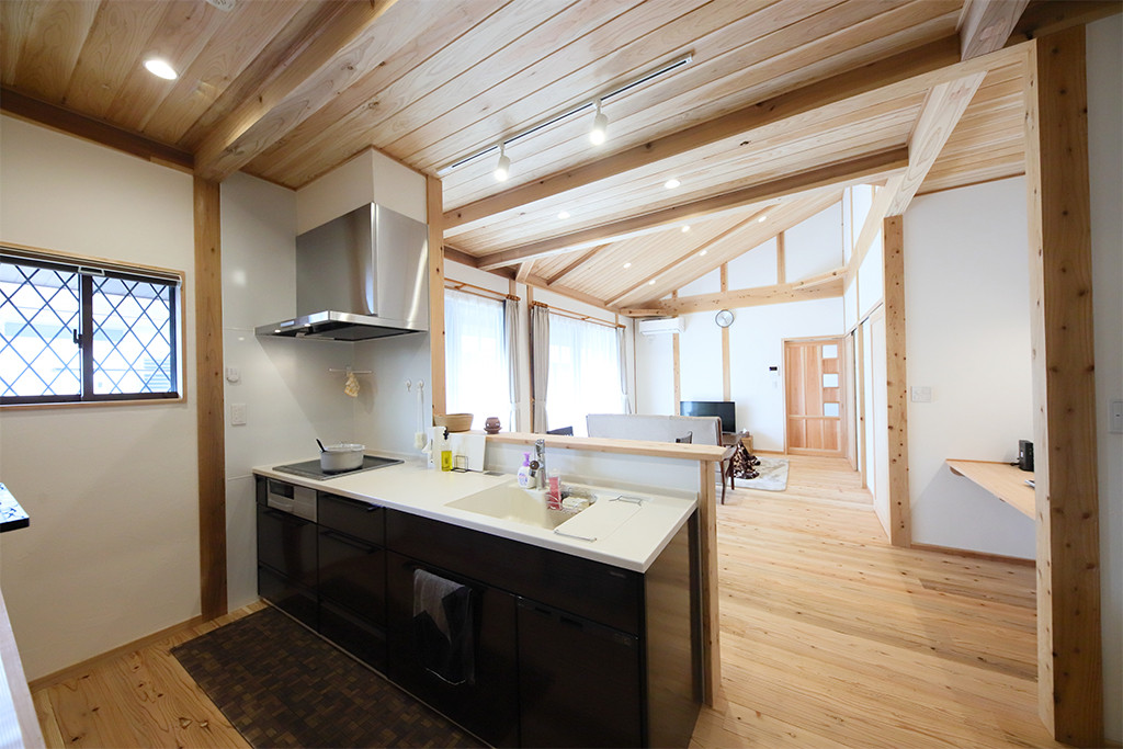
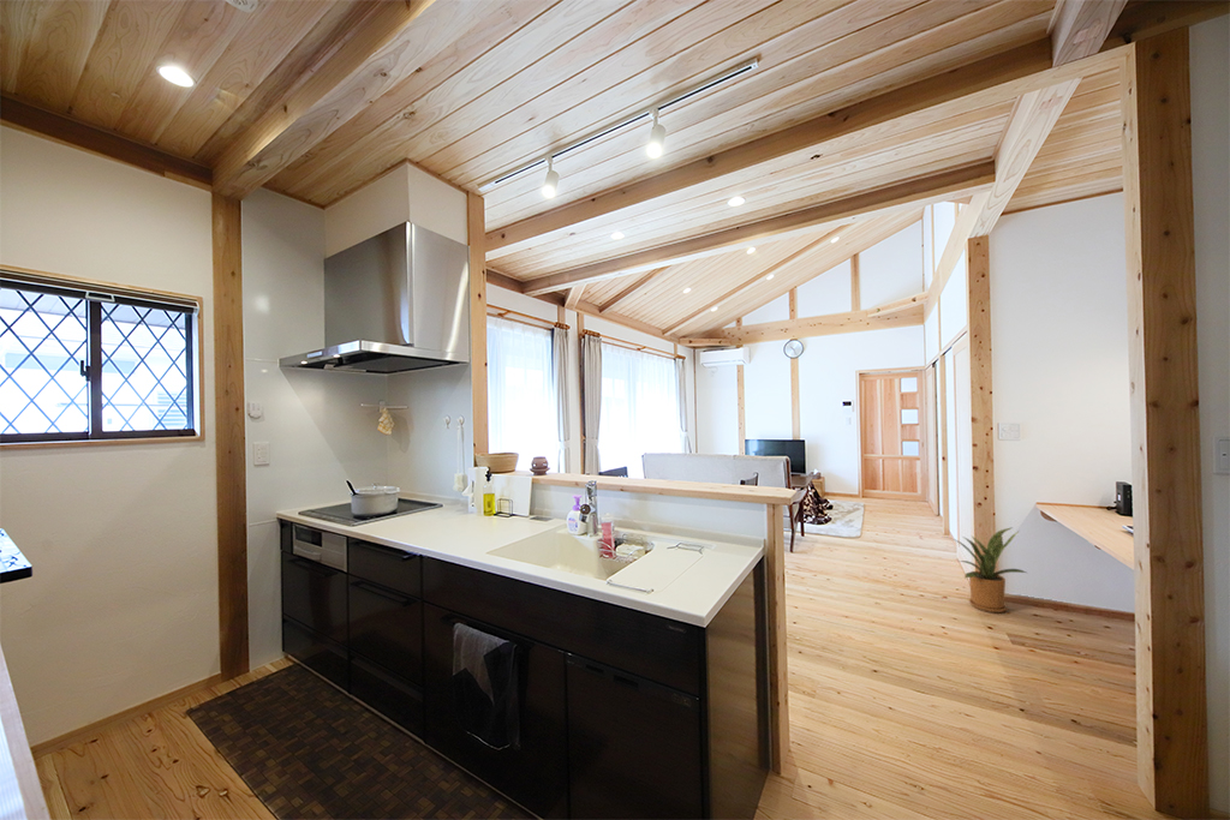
+ house plant [942,526,1027,613]
